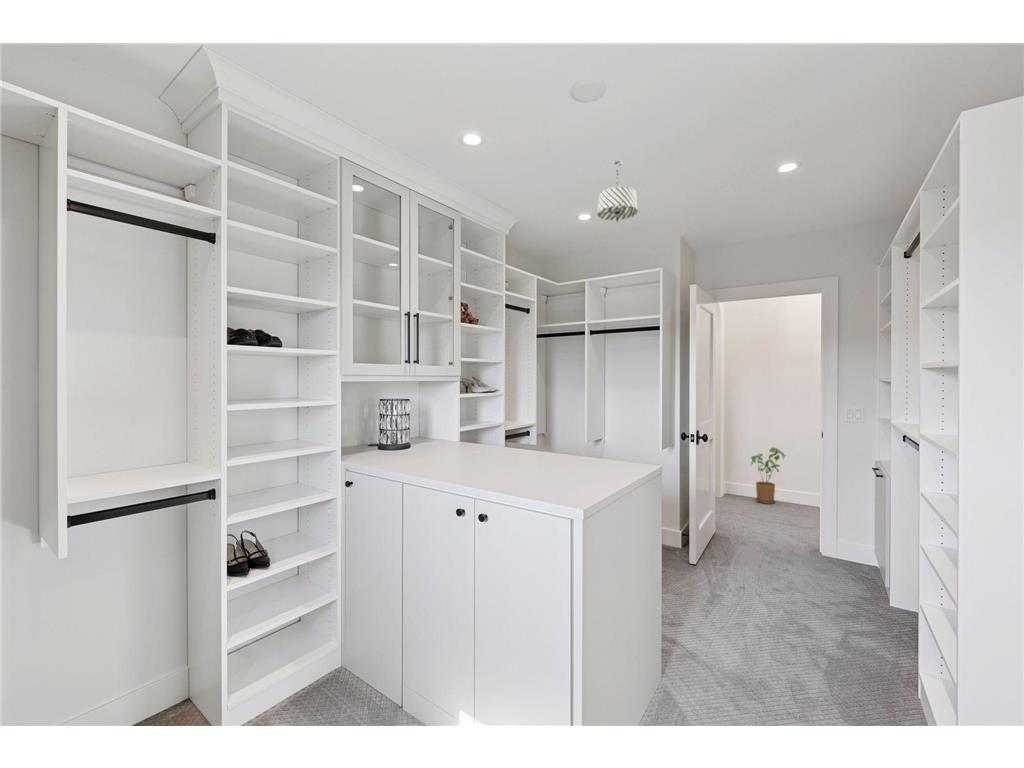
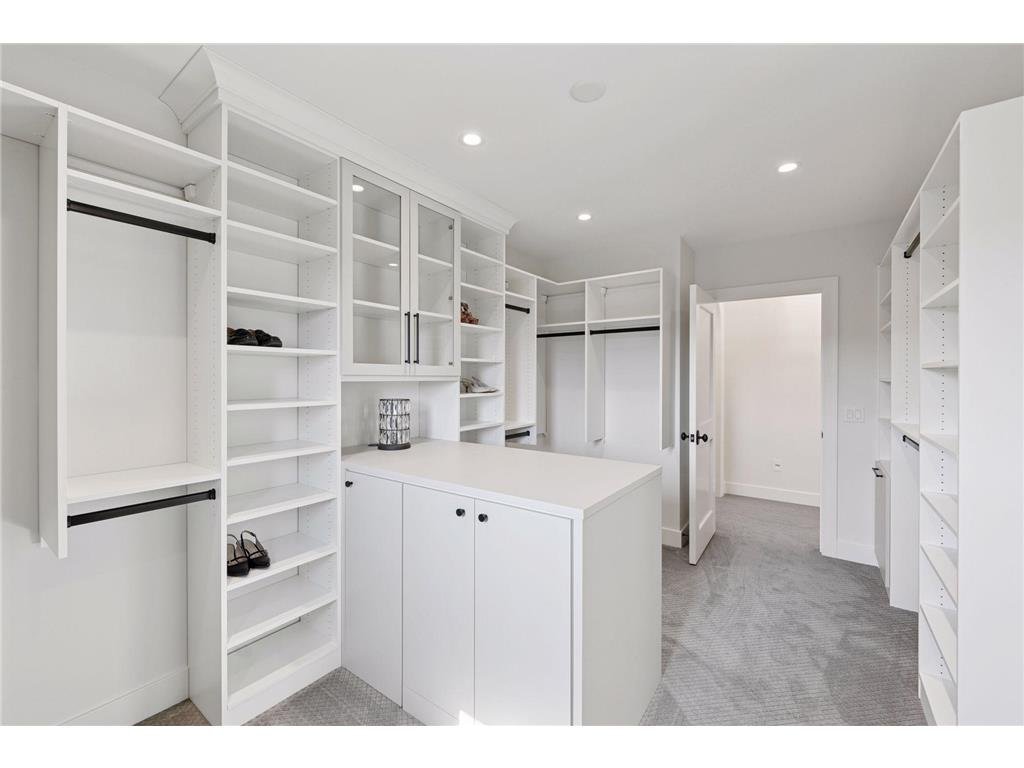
- pendant light [596,160,639,223]
- house plant [750,447,789,505]
